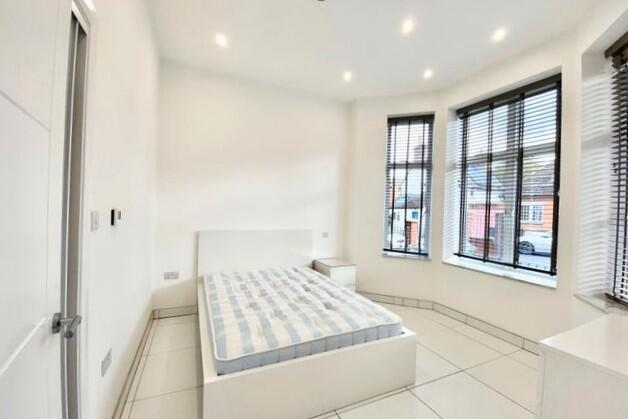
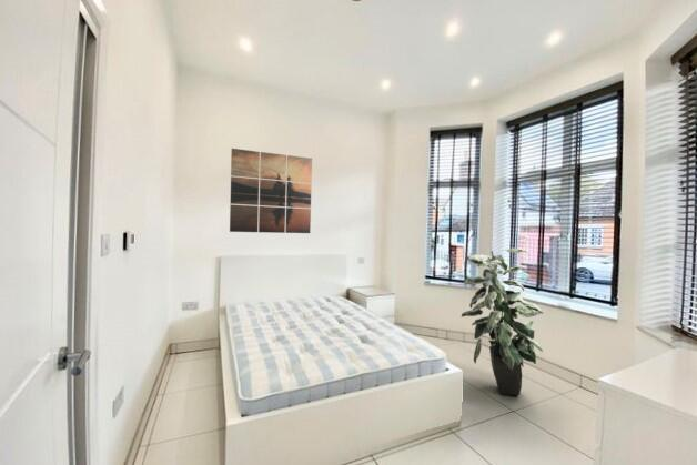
+ wall art [229,148,313,234]
+ indoor plant [461,247,544,396]
